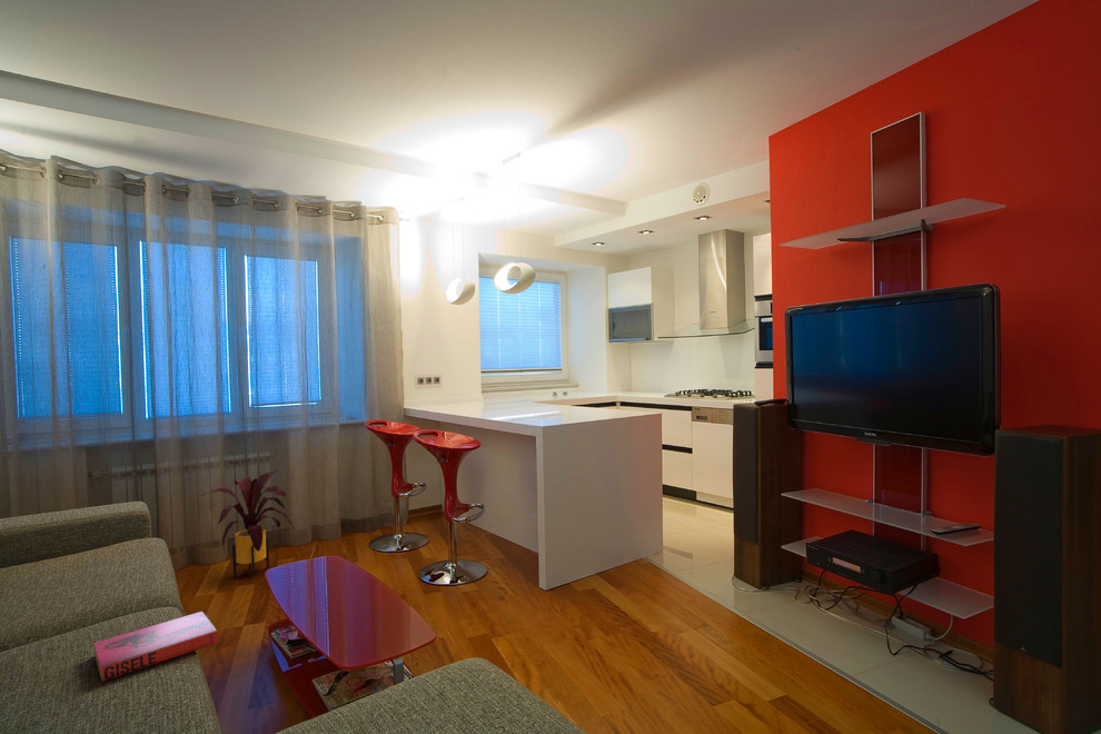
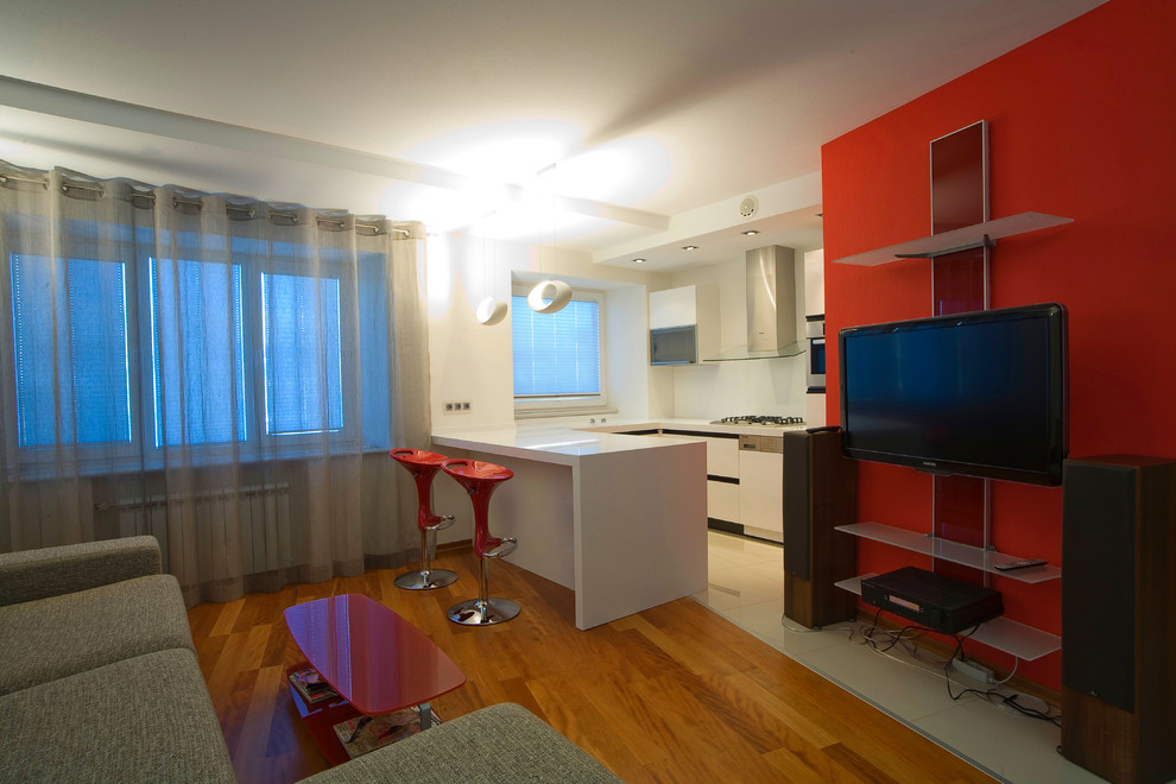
- house plant [199,469,296,578]
- hardback book [93,611,219,683]
